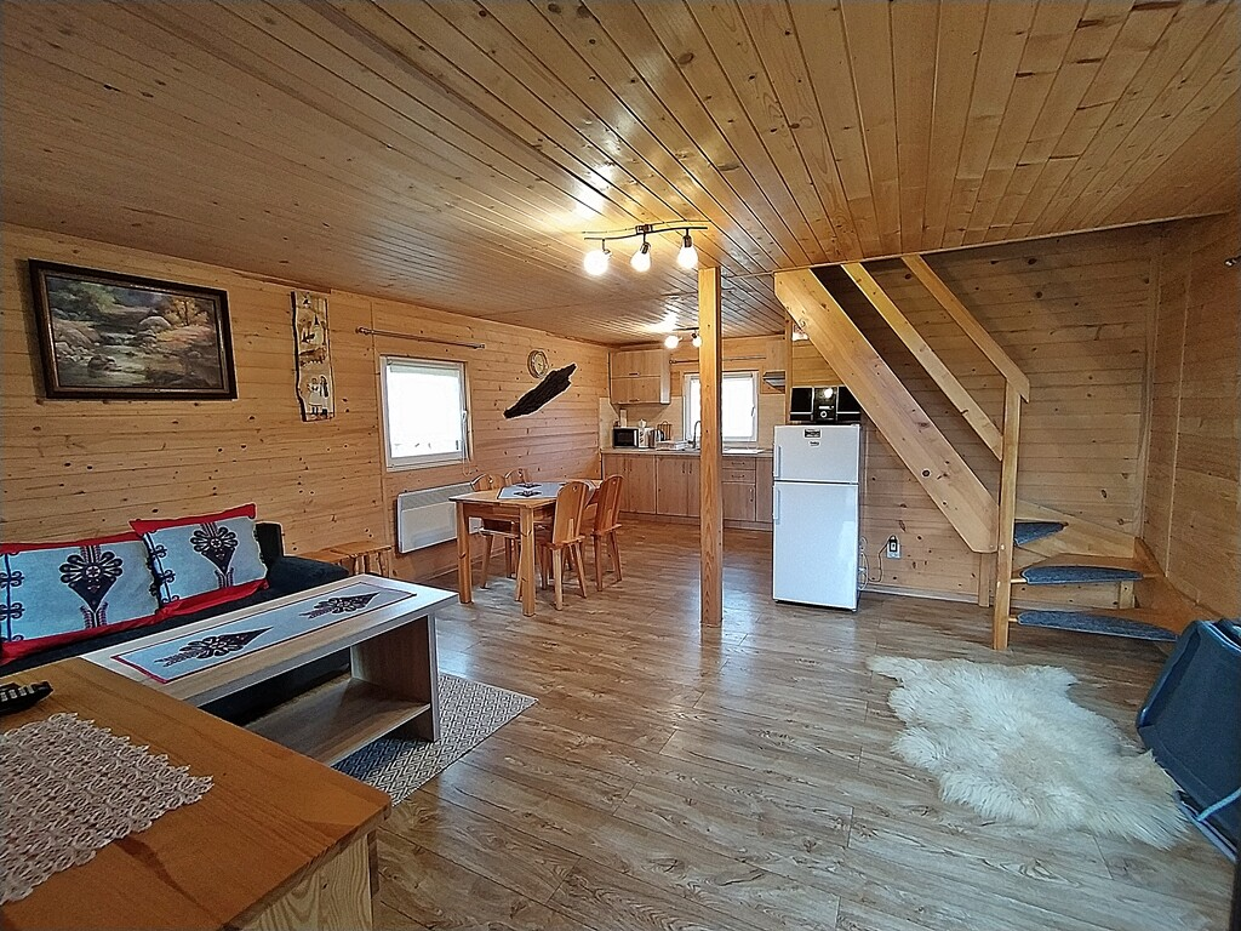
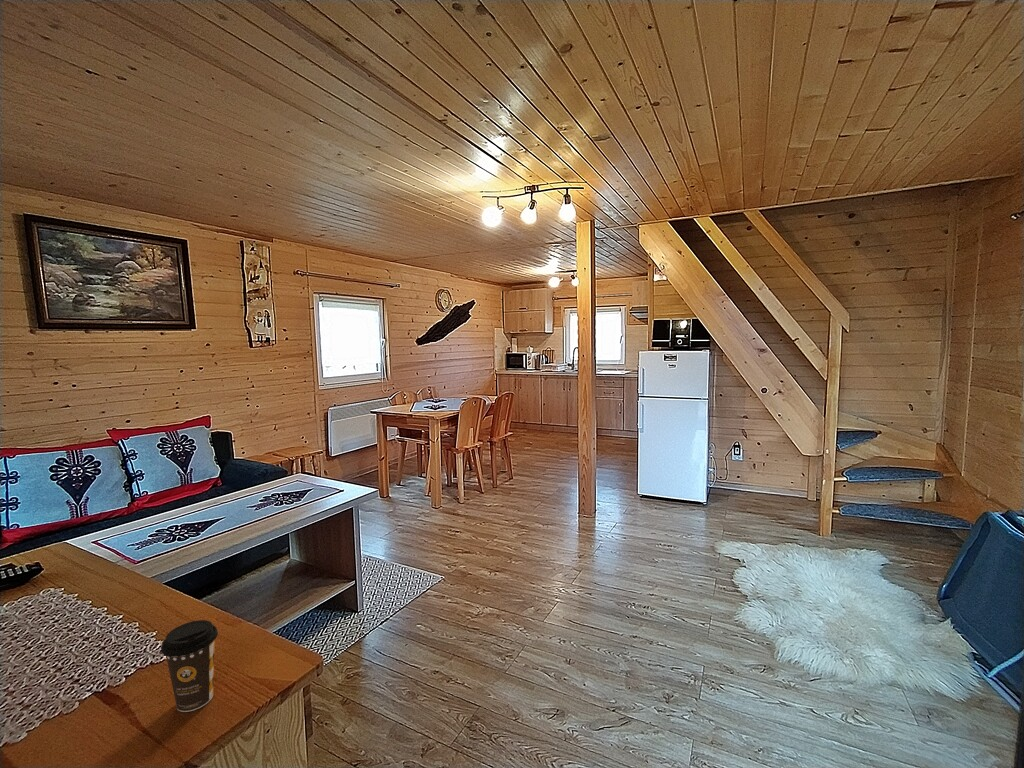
+ coffee cup [160,619,219,713]
